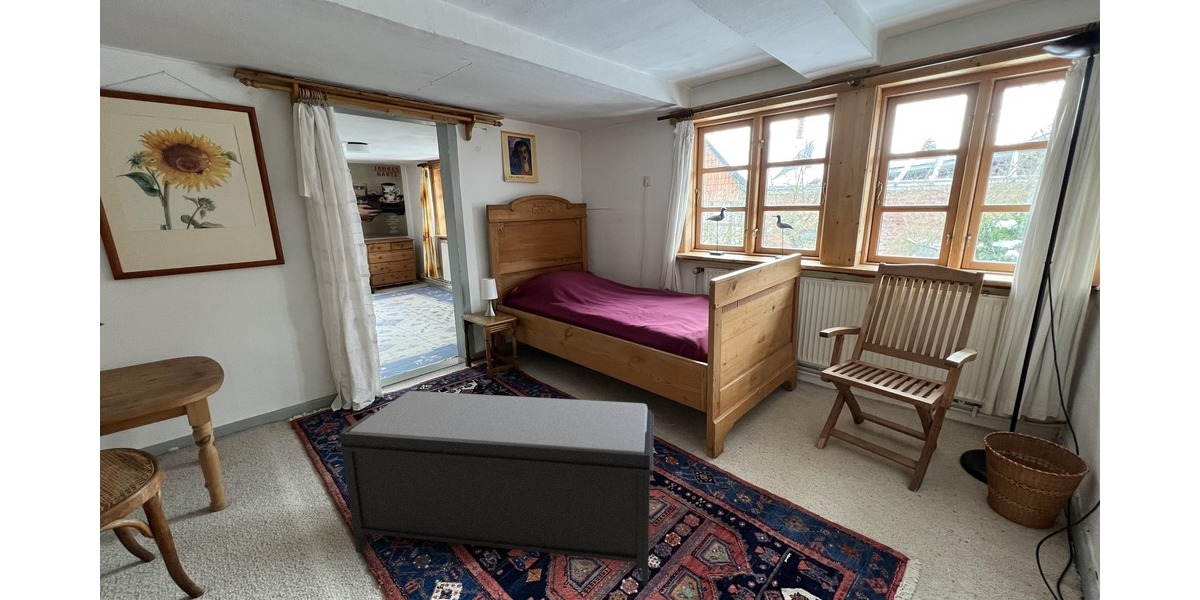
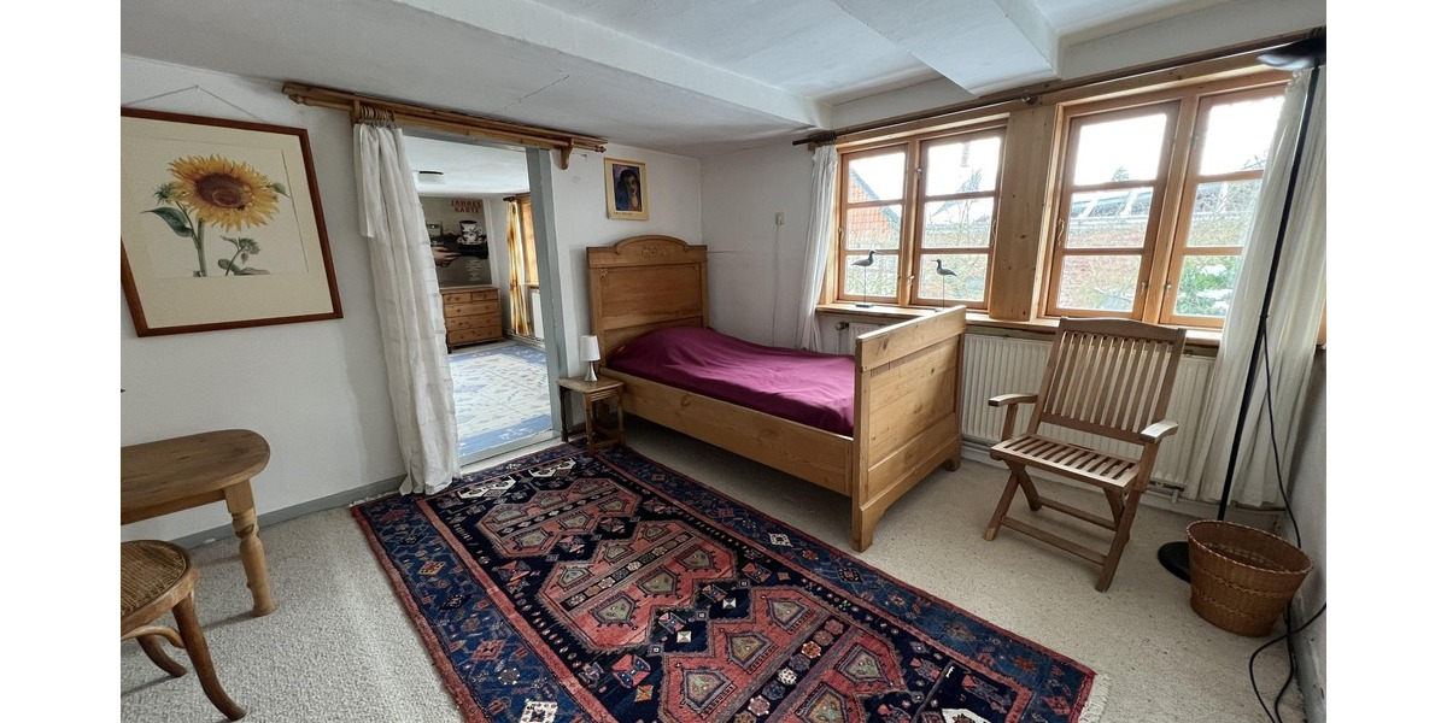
- bench [336,390,655,587]
